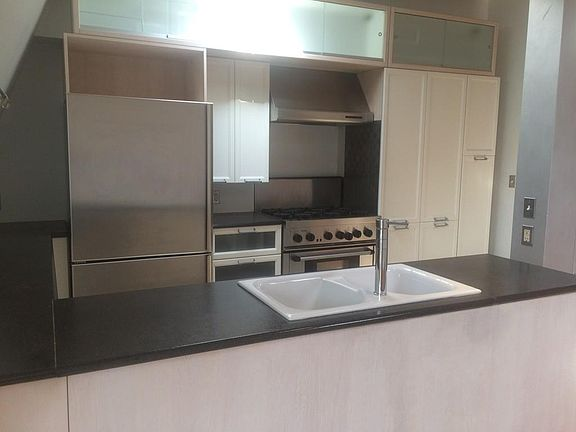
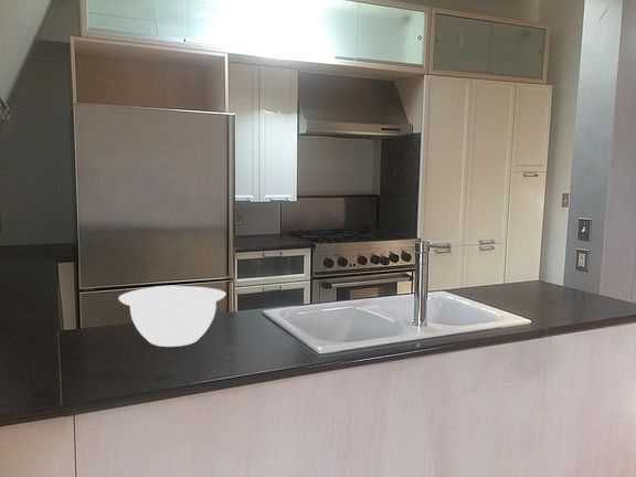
+ mixing bowl [118,285,227,348]
